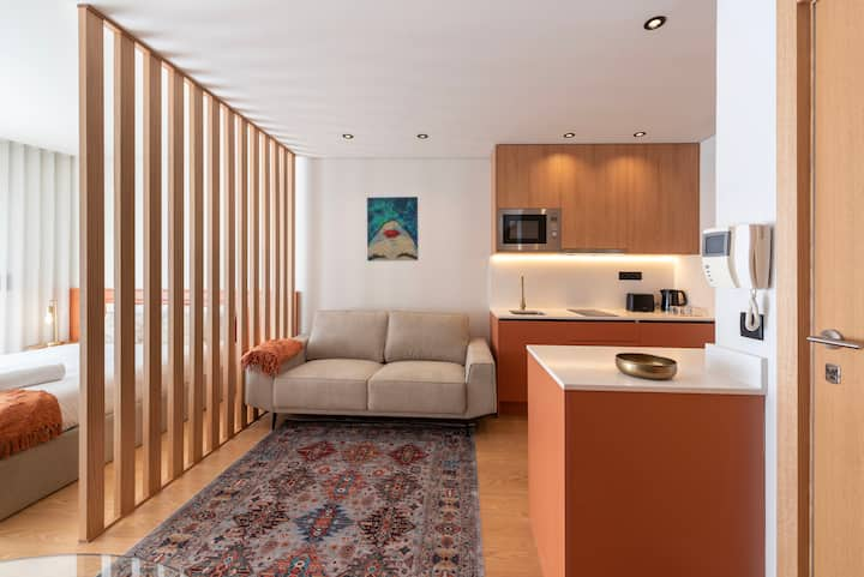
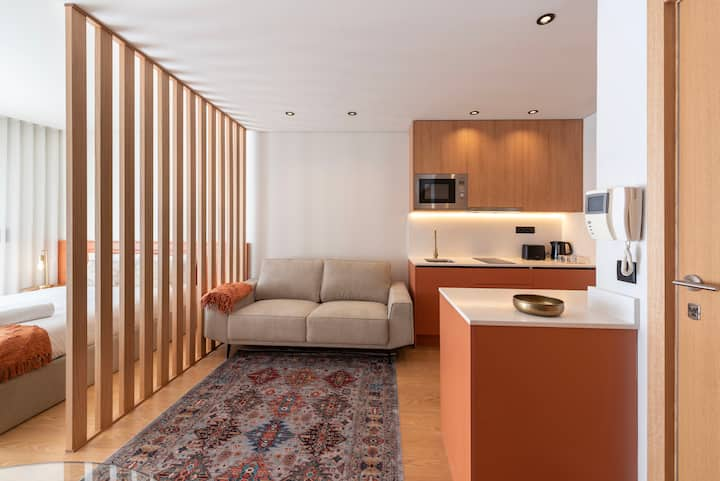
- wall art [366,196,419,263]
